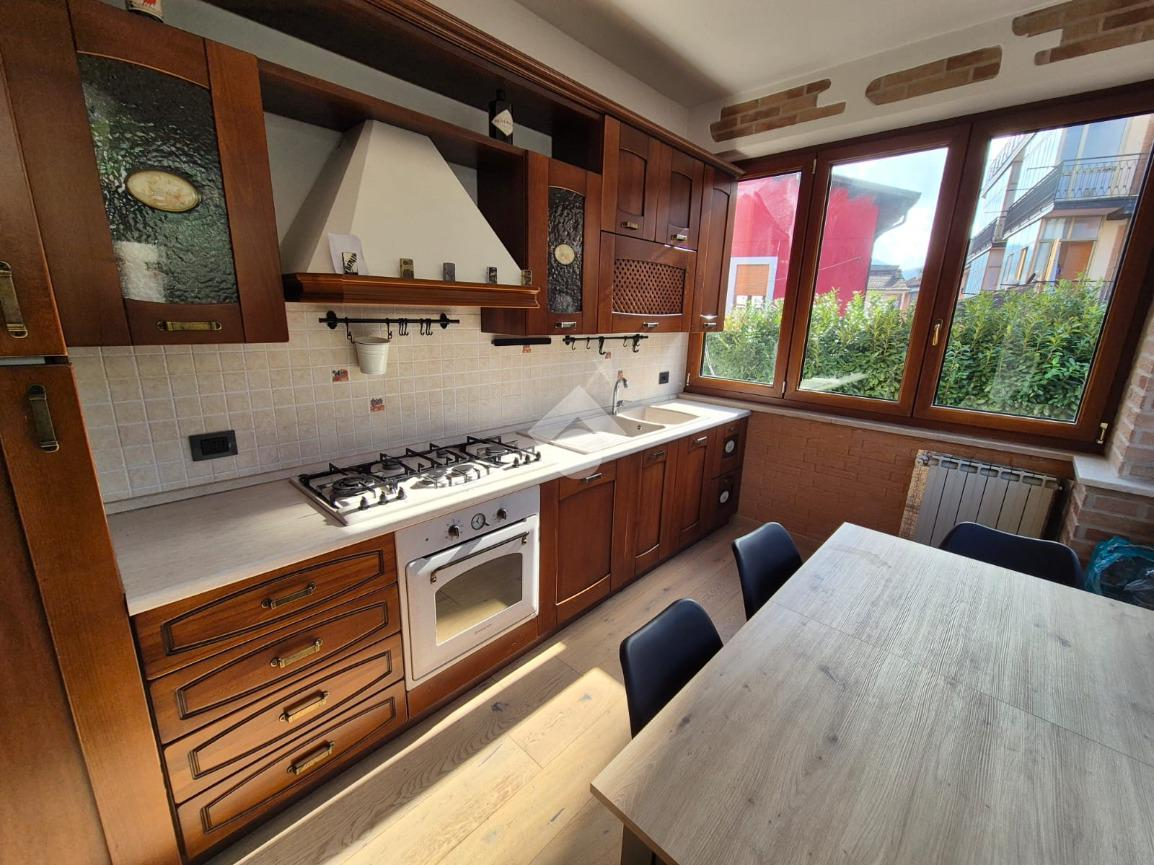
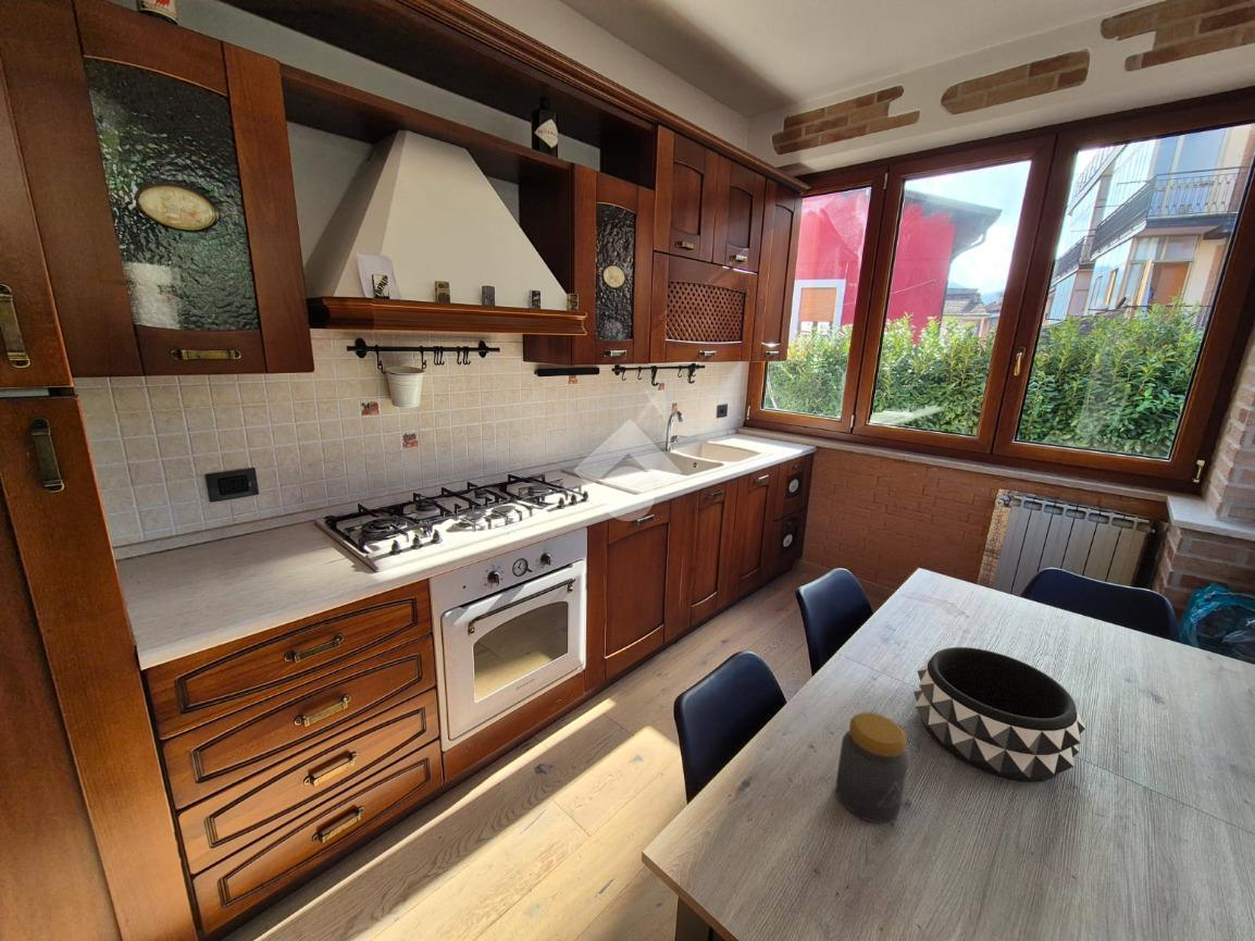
+ decorative bowl [912,646,1086,783]
+ jar [835,711,909,824]
